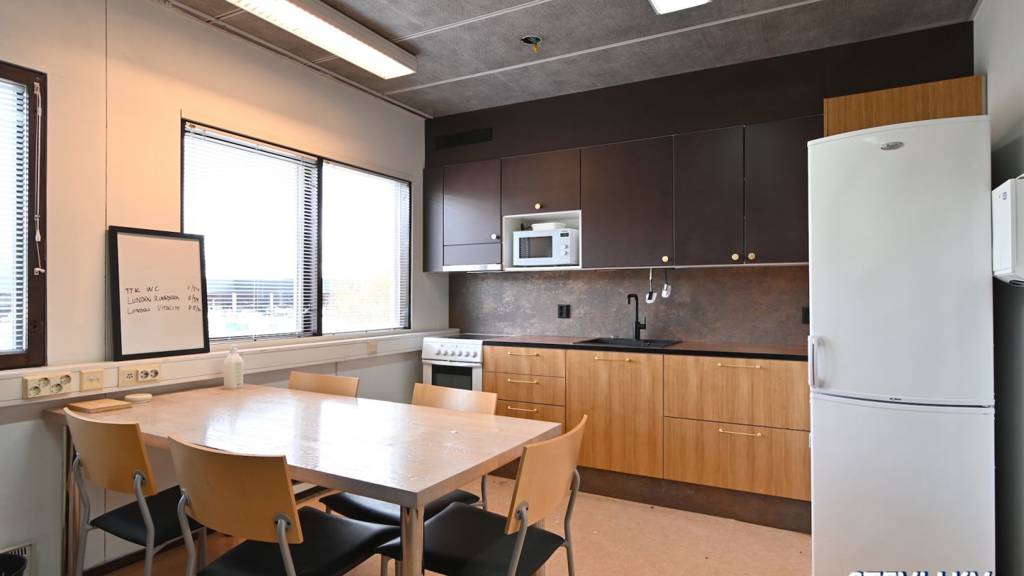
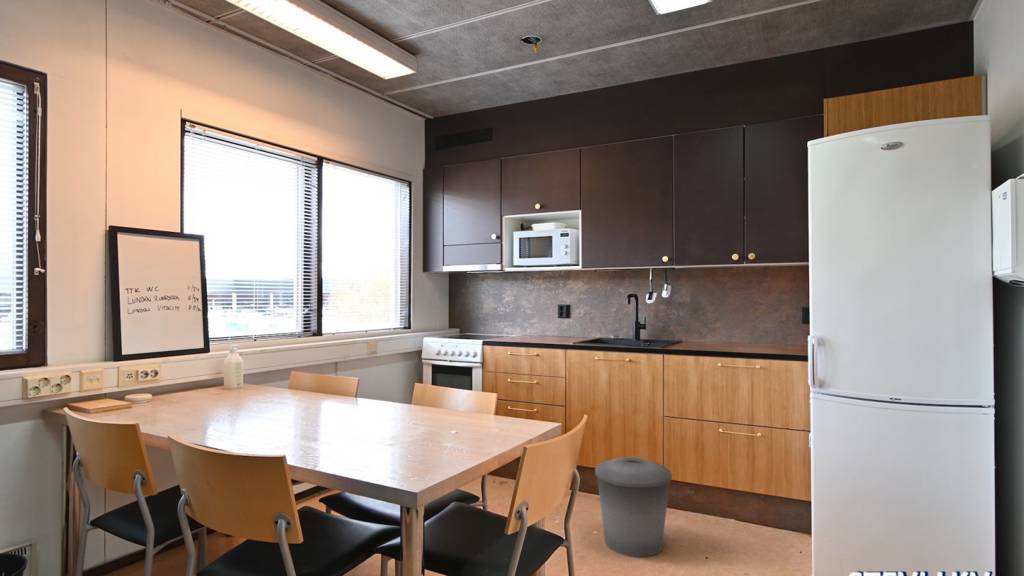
+ trash can [594,456,673,558]
